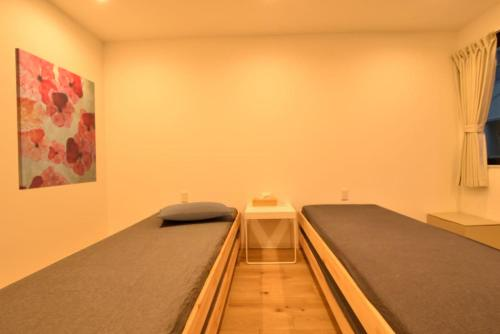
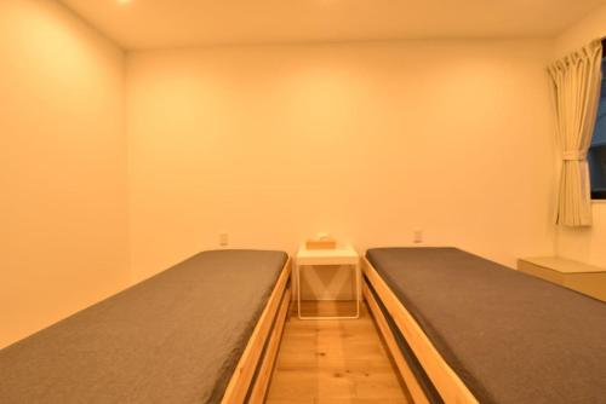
- wall art [14,47,97,191]
- pillow [155,201,235,222]
